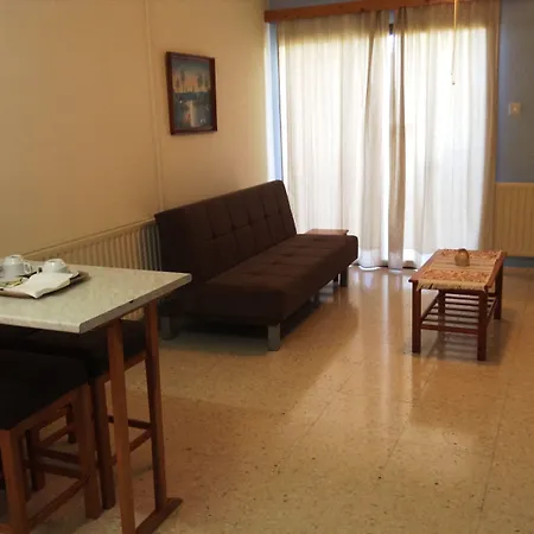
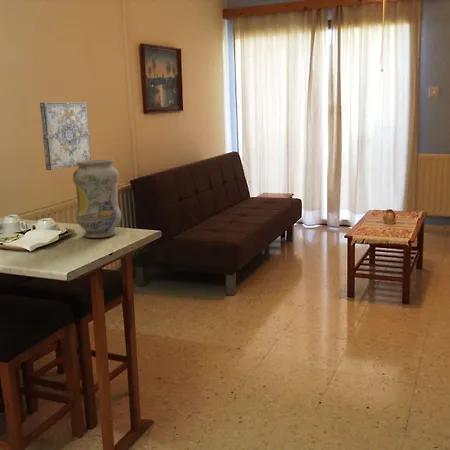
+ wall art [39,101,92,171]
+ vase [72,158,122,239]
